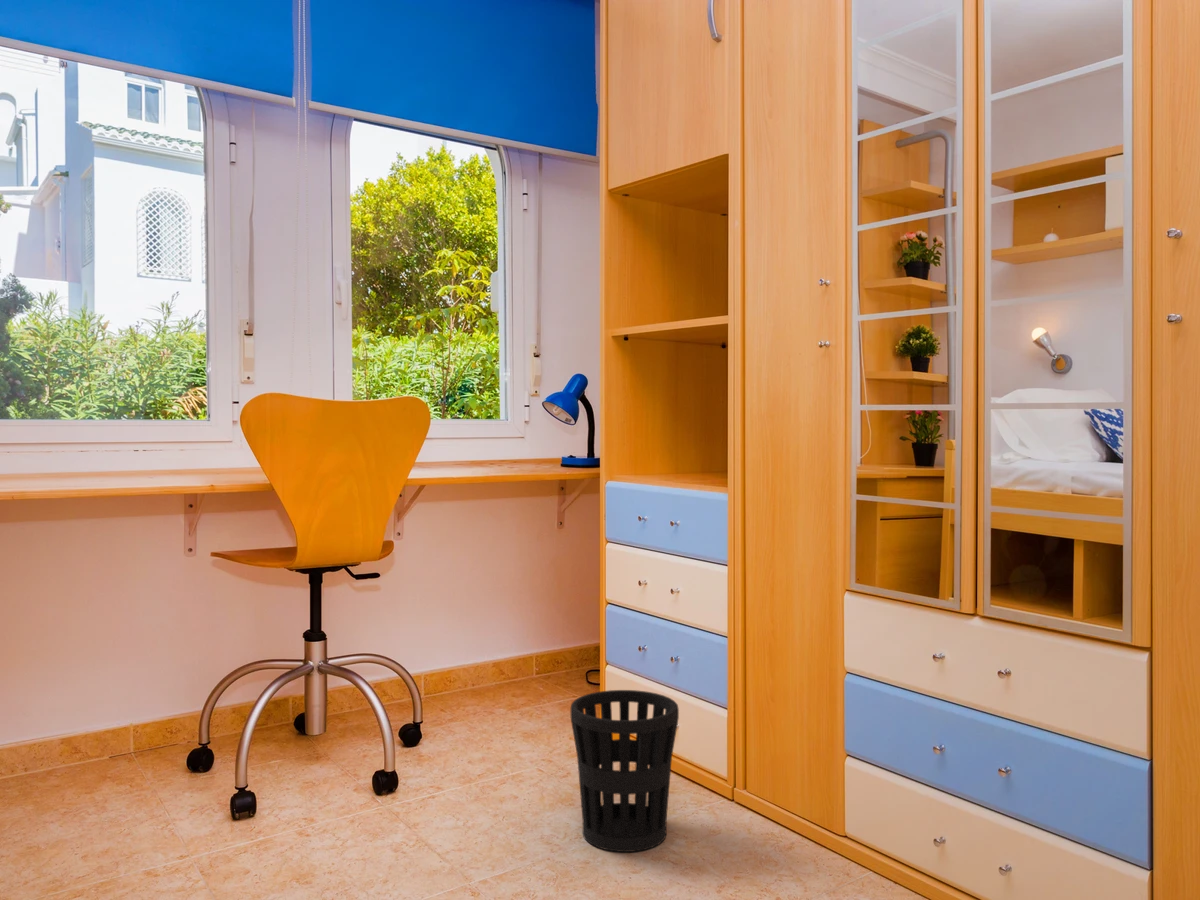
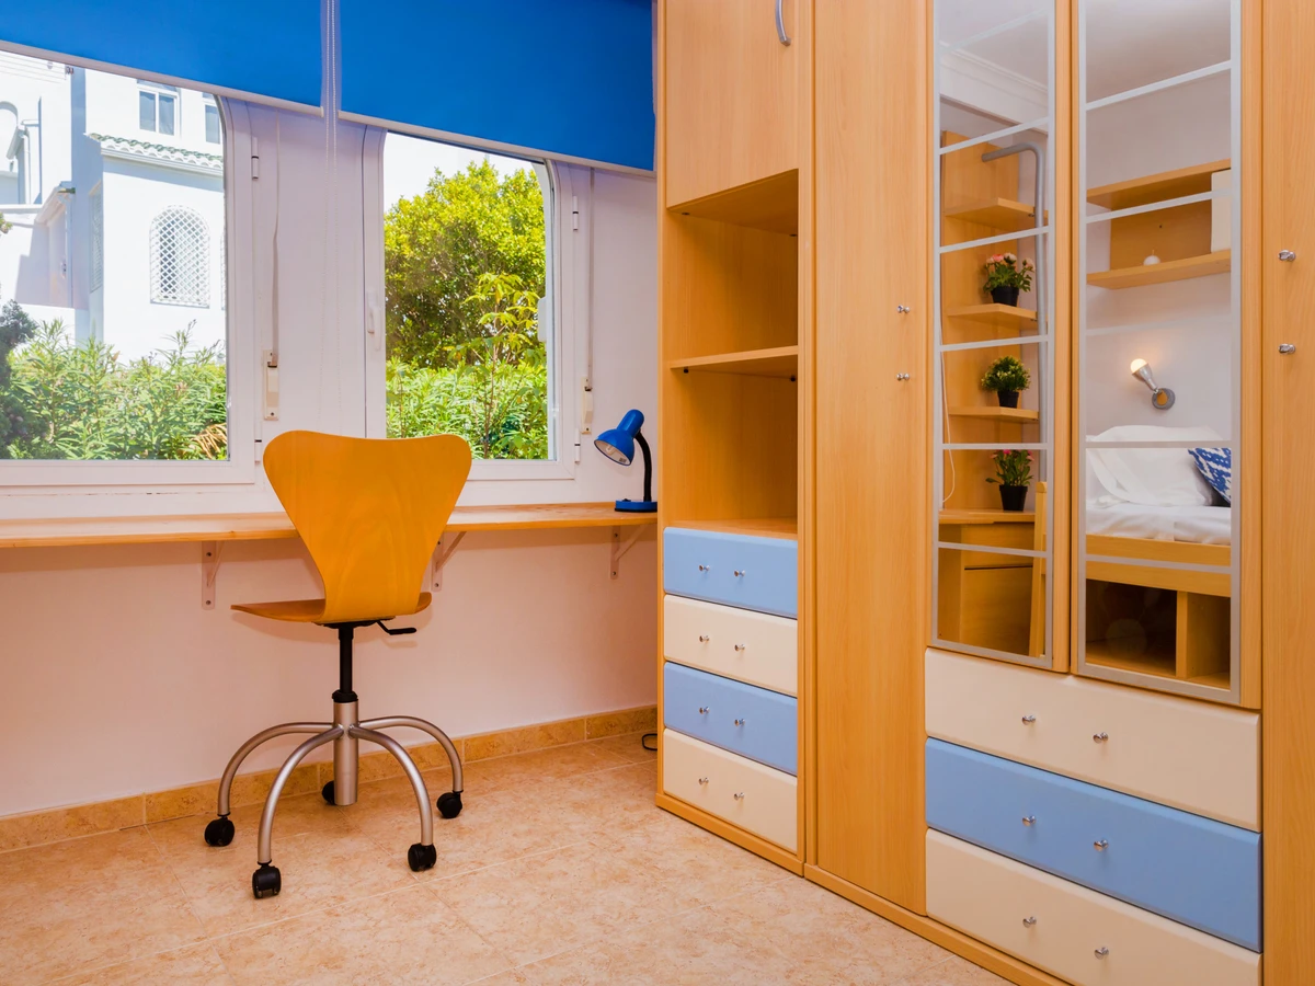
- wastebasket [570,689,680,853]
